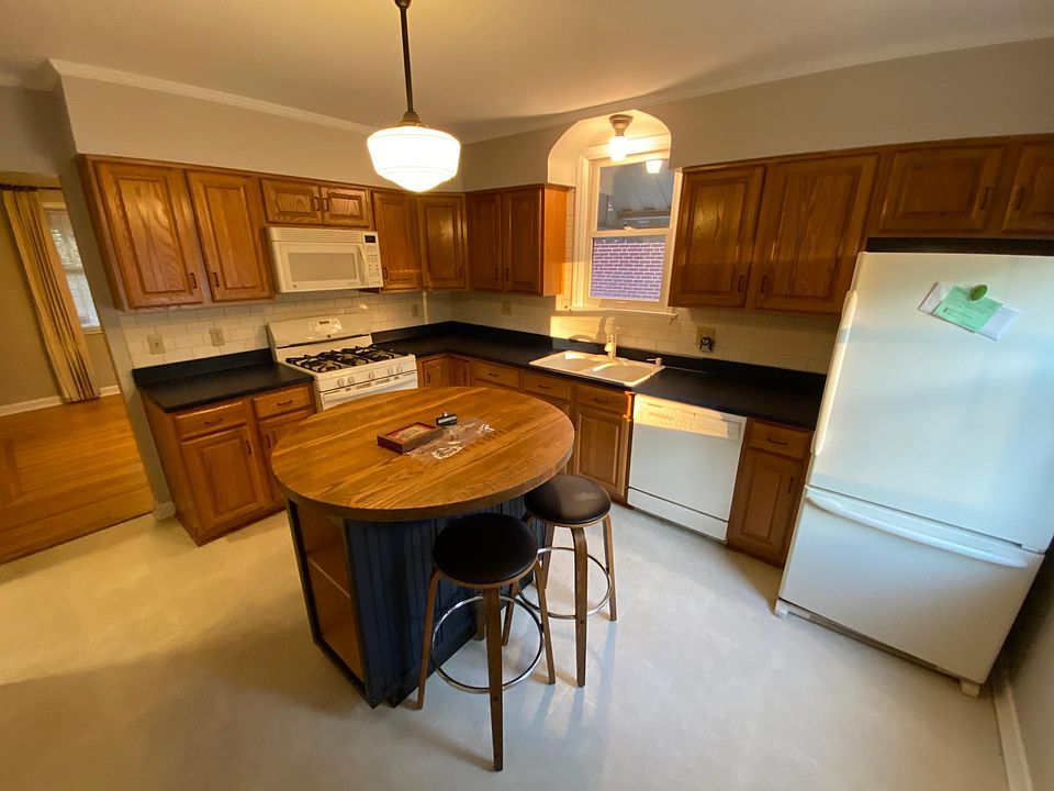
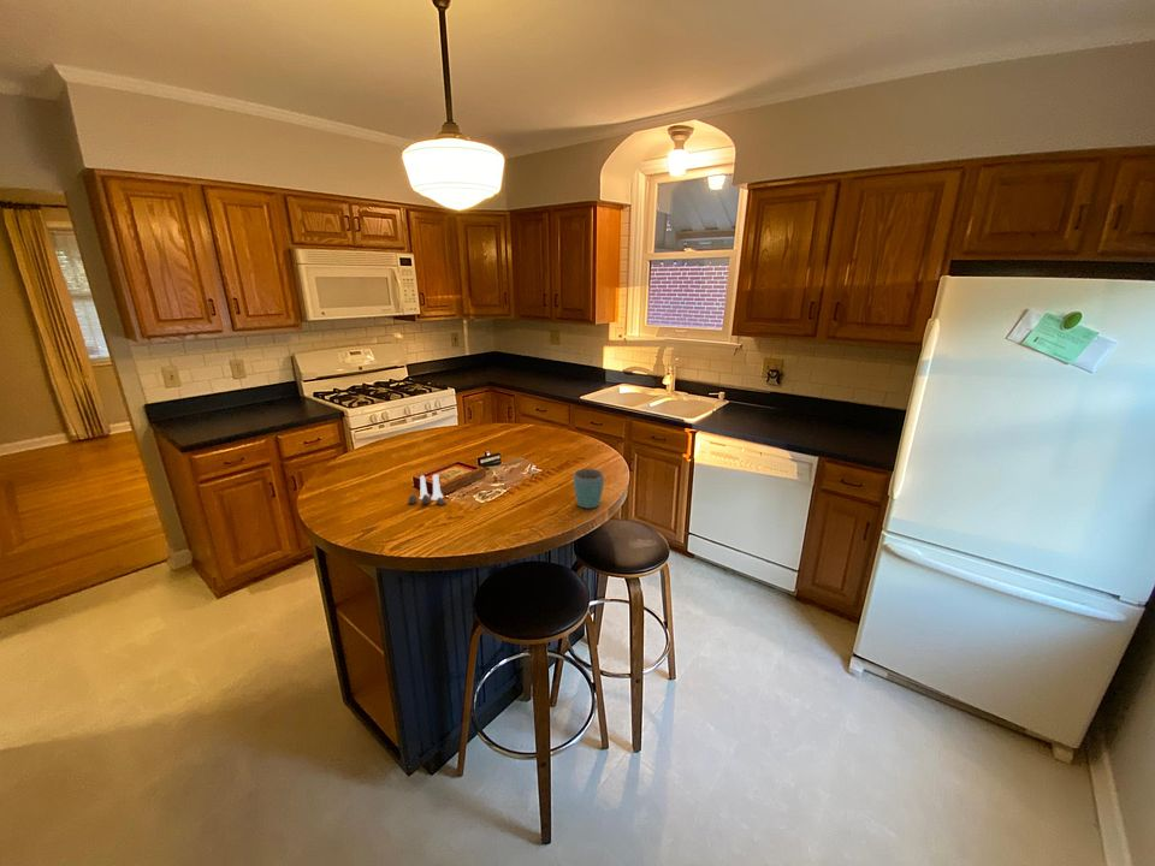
+ mug [573,468,605,509]
+ salt and pepper shaker set [407,473,448,506]
